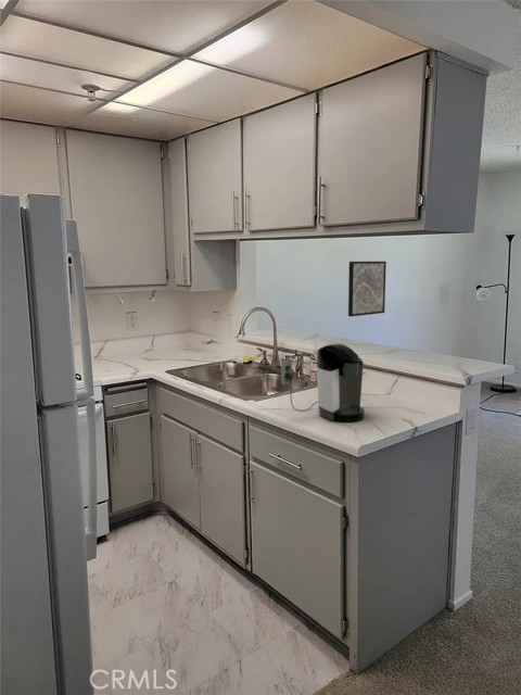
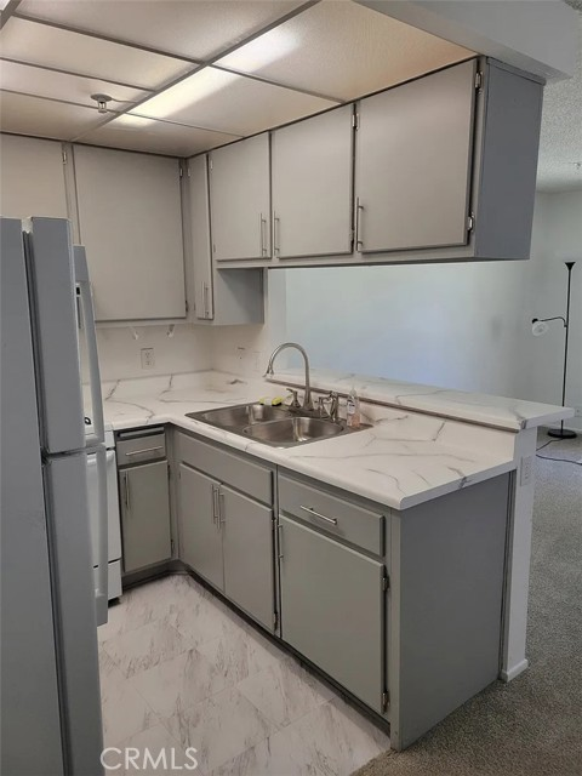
- coffee maker [280,342,366,424]
- wall art [347,261,387,317]
